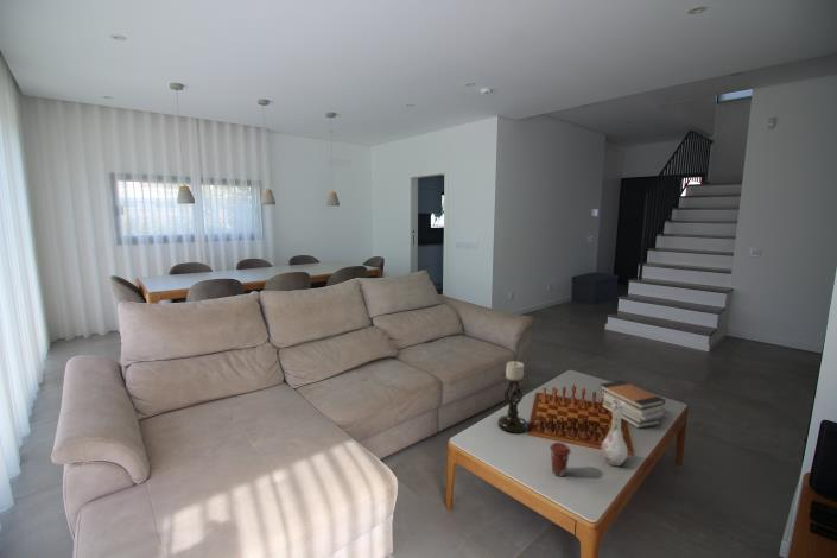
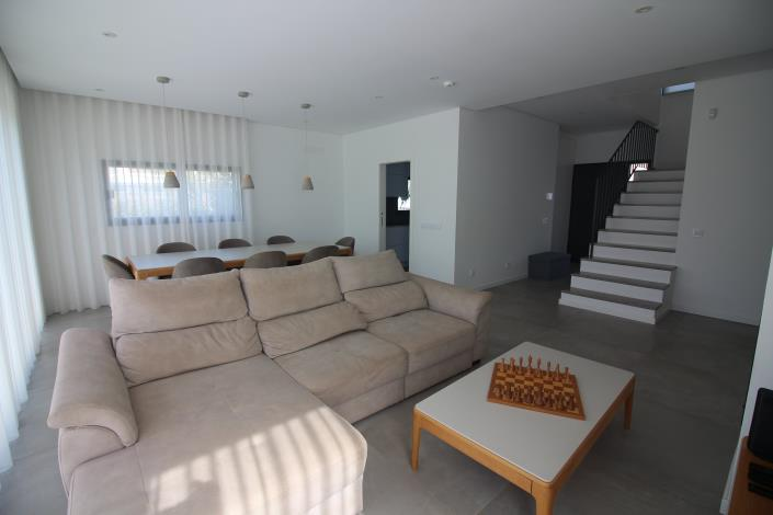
- vase [601,400,629,467]
- coffee cup [549,442,572,477]
- book stack [598,379,666,430]
- candle holder [496,360,528,435]
